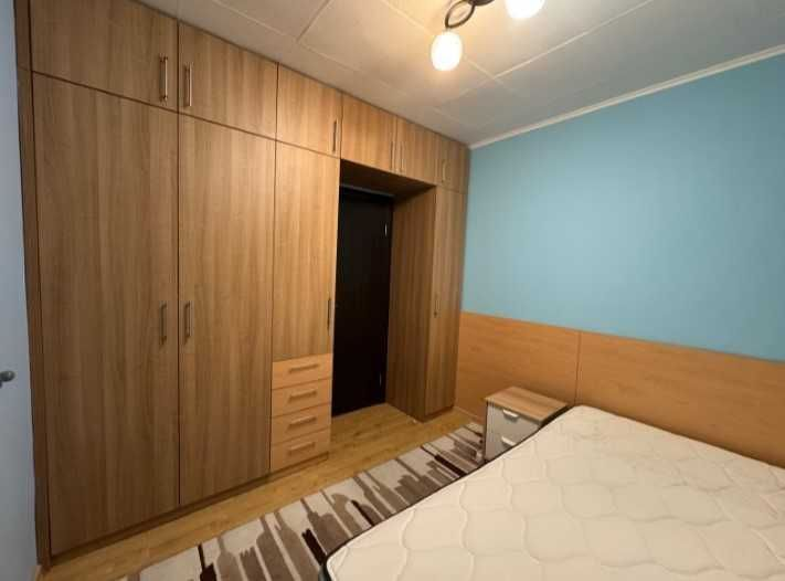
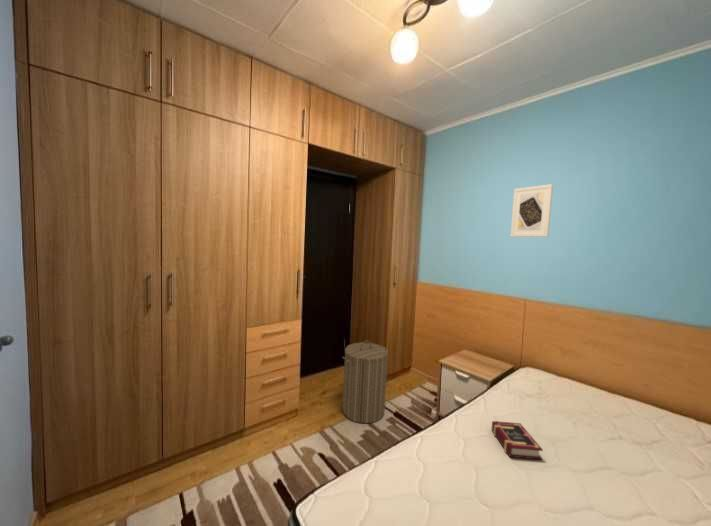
+ laundry hamper [341,339,389,424]
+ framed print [510,183,554,238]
+ book [491,420,544,461]
